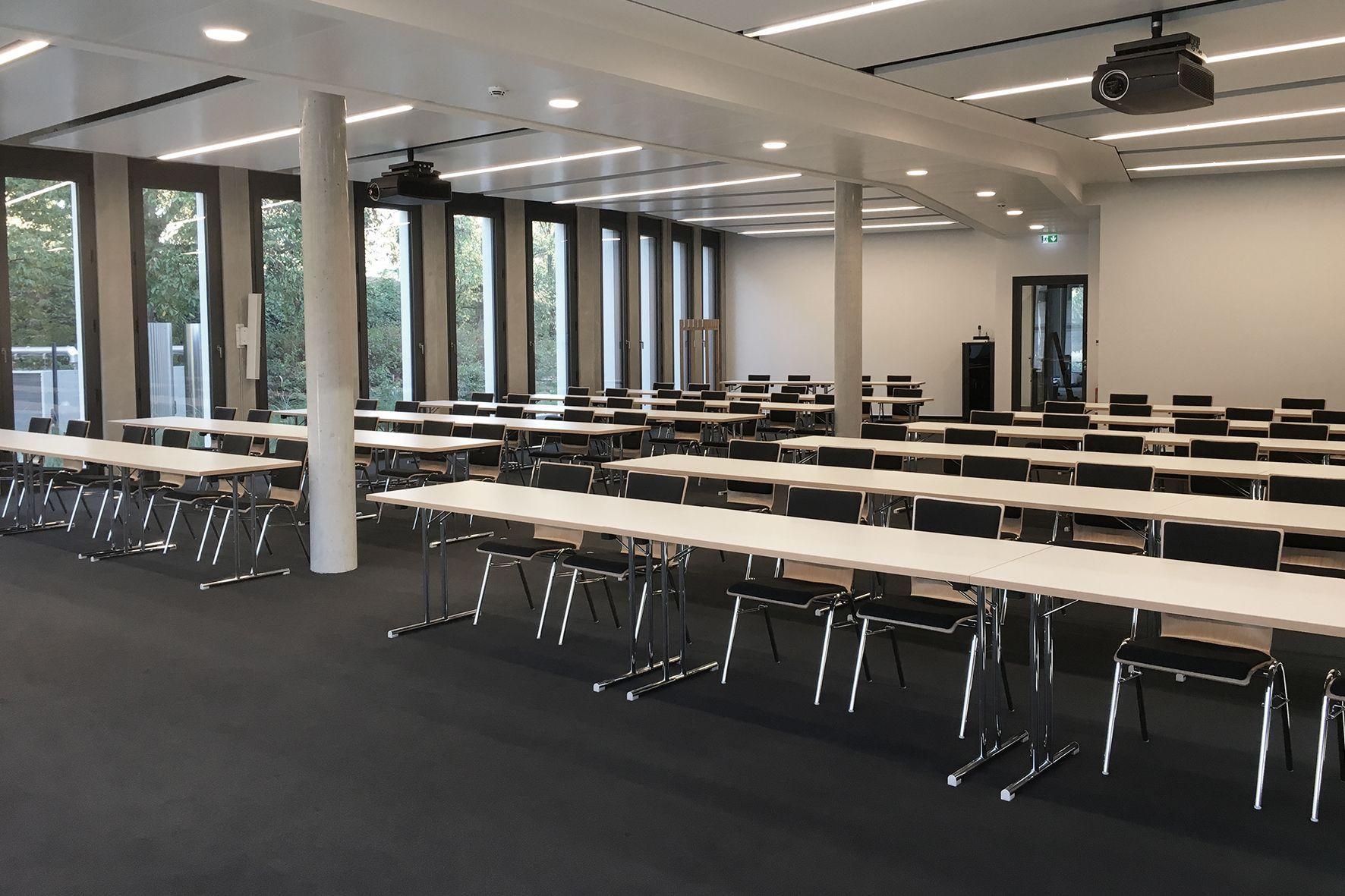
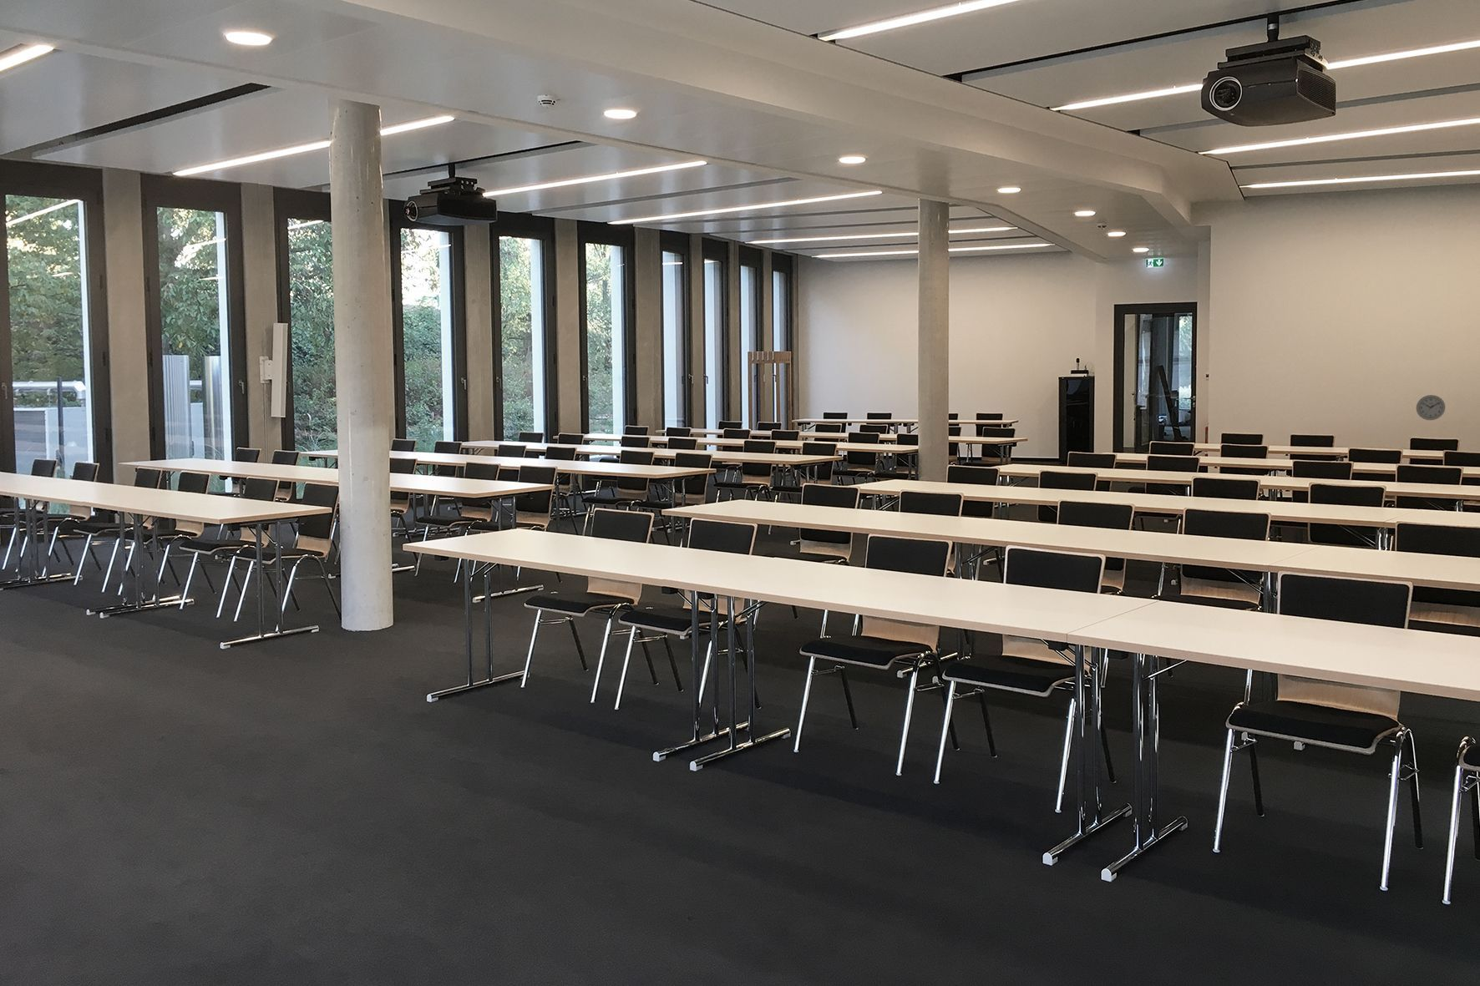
+ wall clock [1416,394,1446,420]
